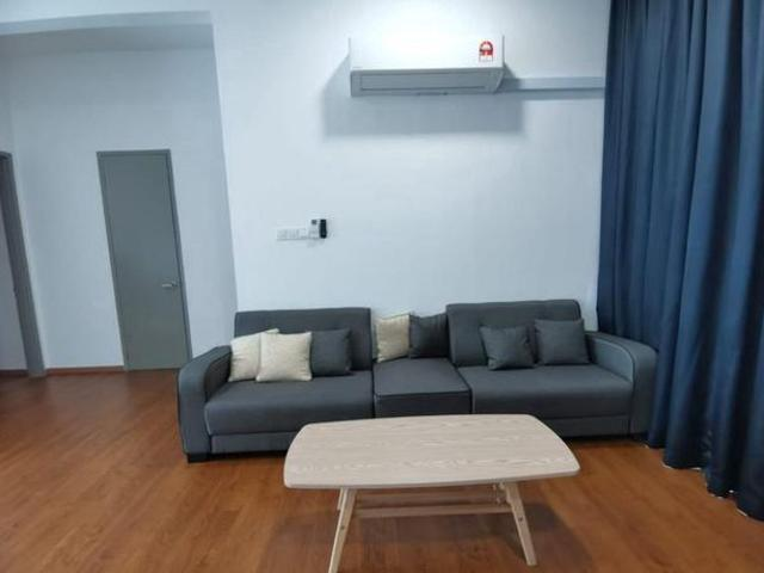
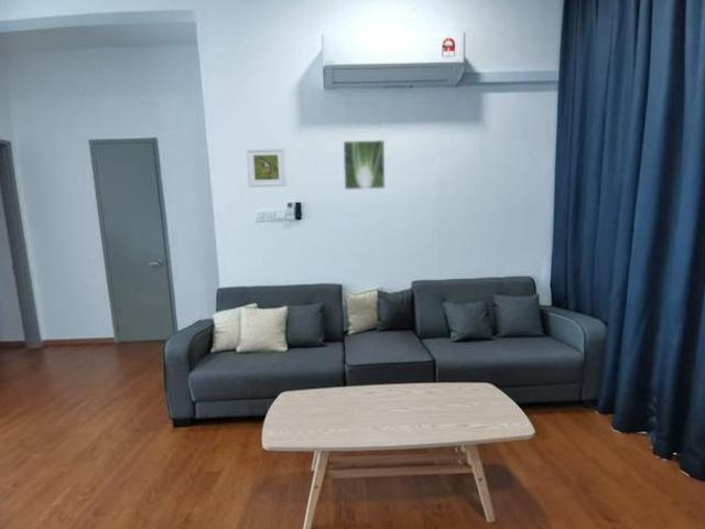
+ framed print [343,139,386,191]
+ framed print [246,147,288,188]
